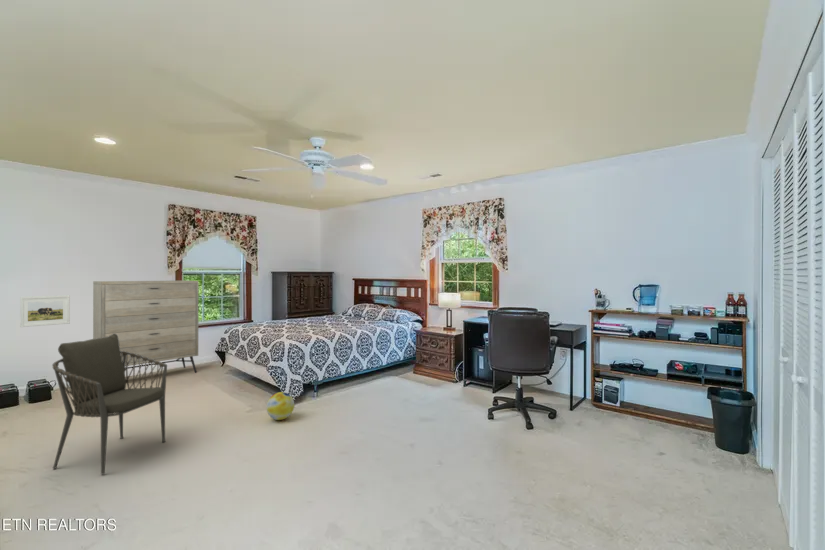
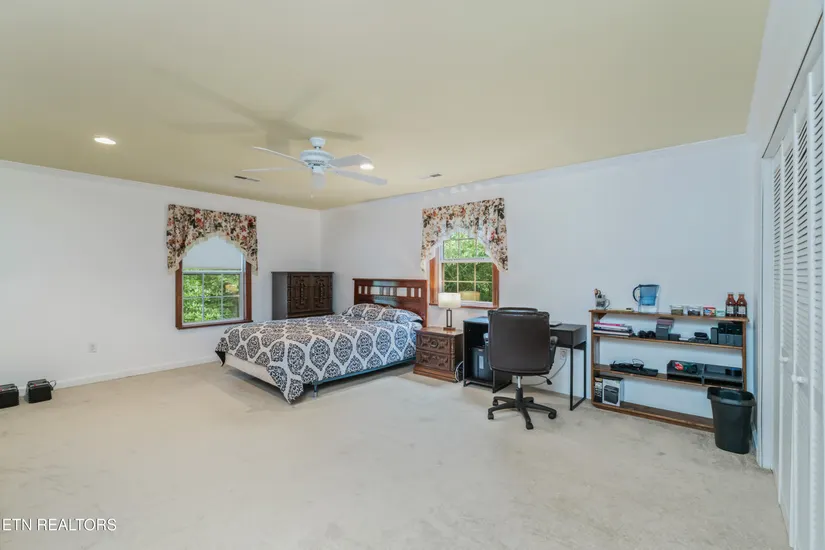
- armchair [51,333,168,475]
- ball [265,391,295,421]
- dresser [92,279,199,374]
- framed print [19,294,71,328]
